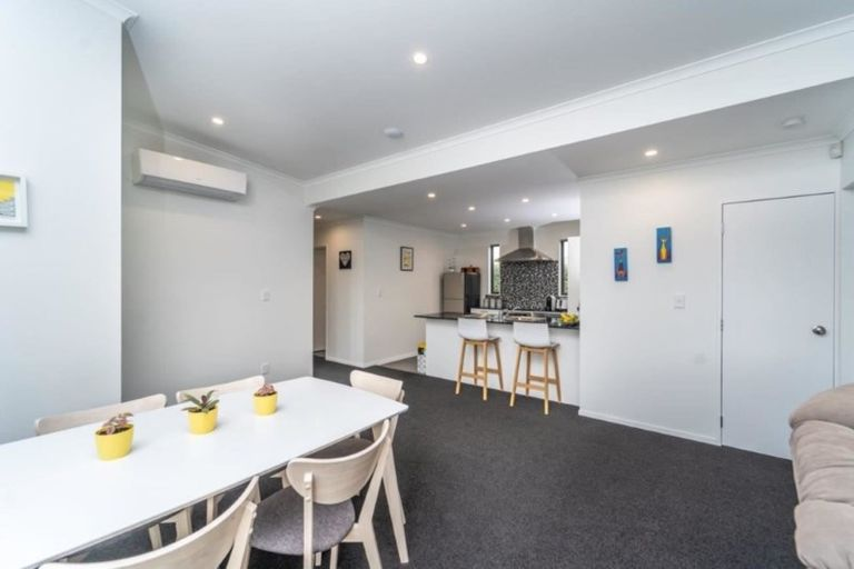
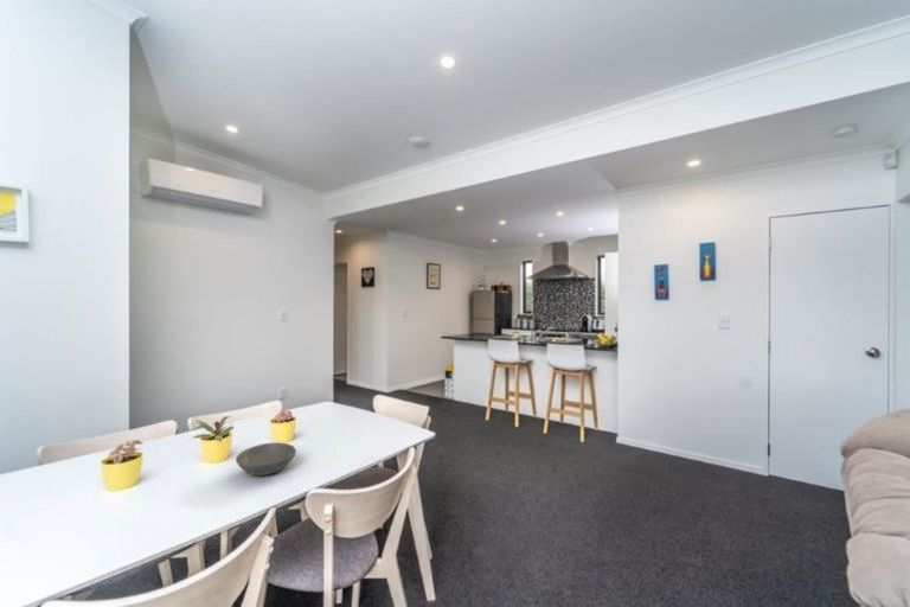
+ soup bowl [235,441,297,477]
